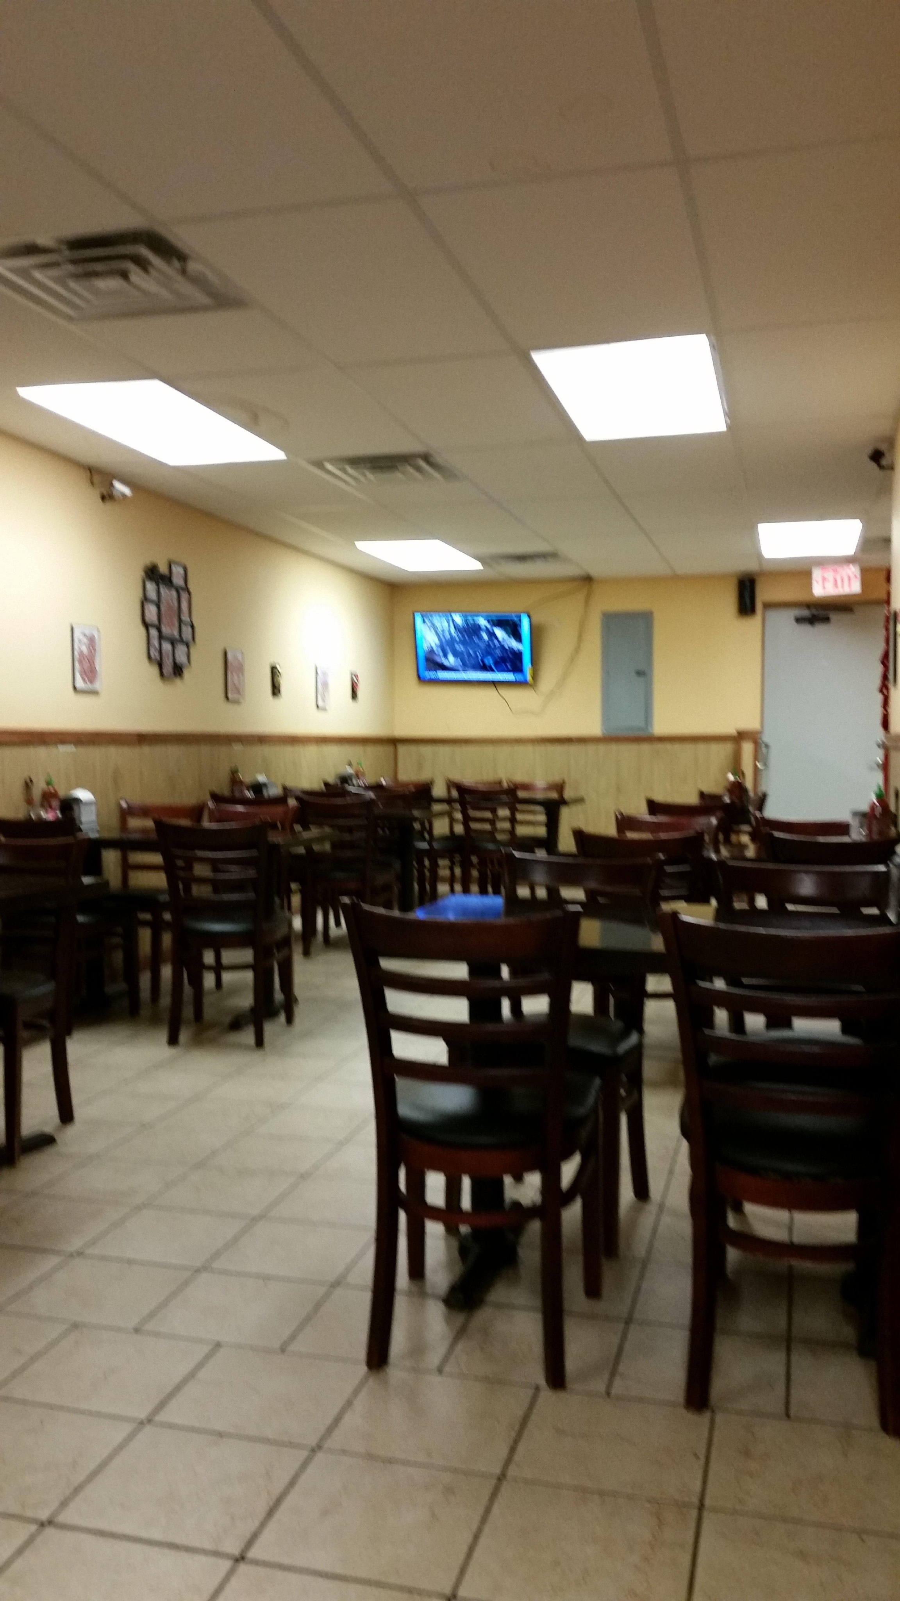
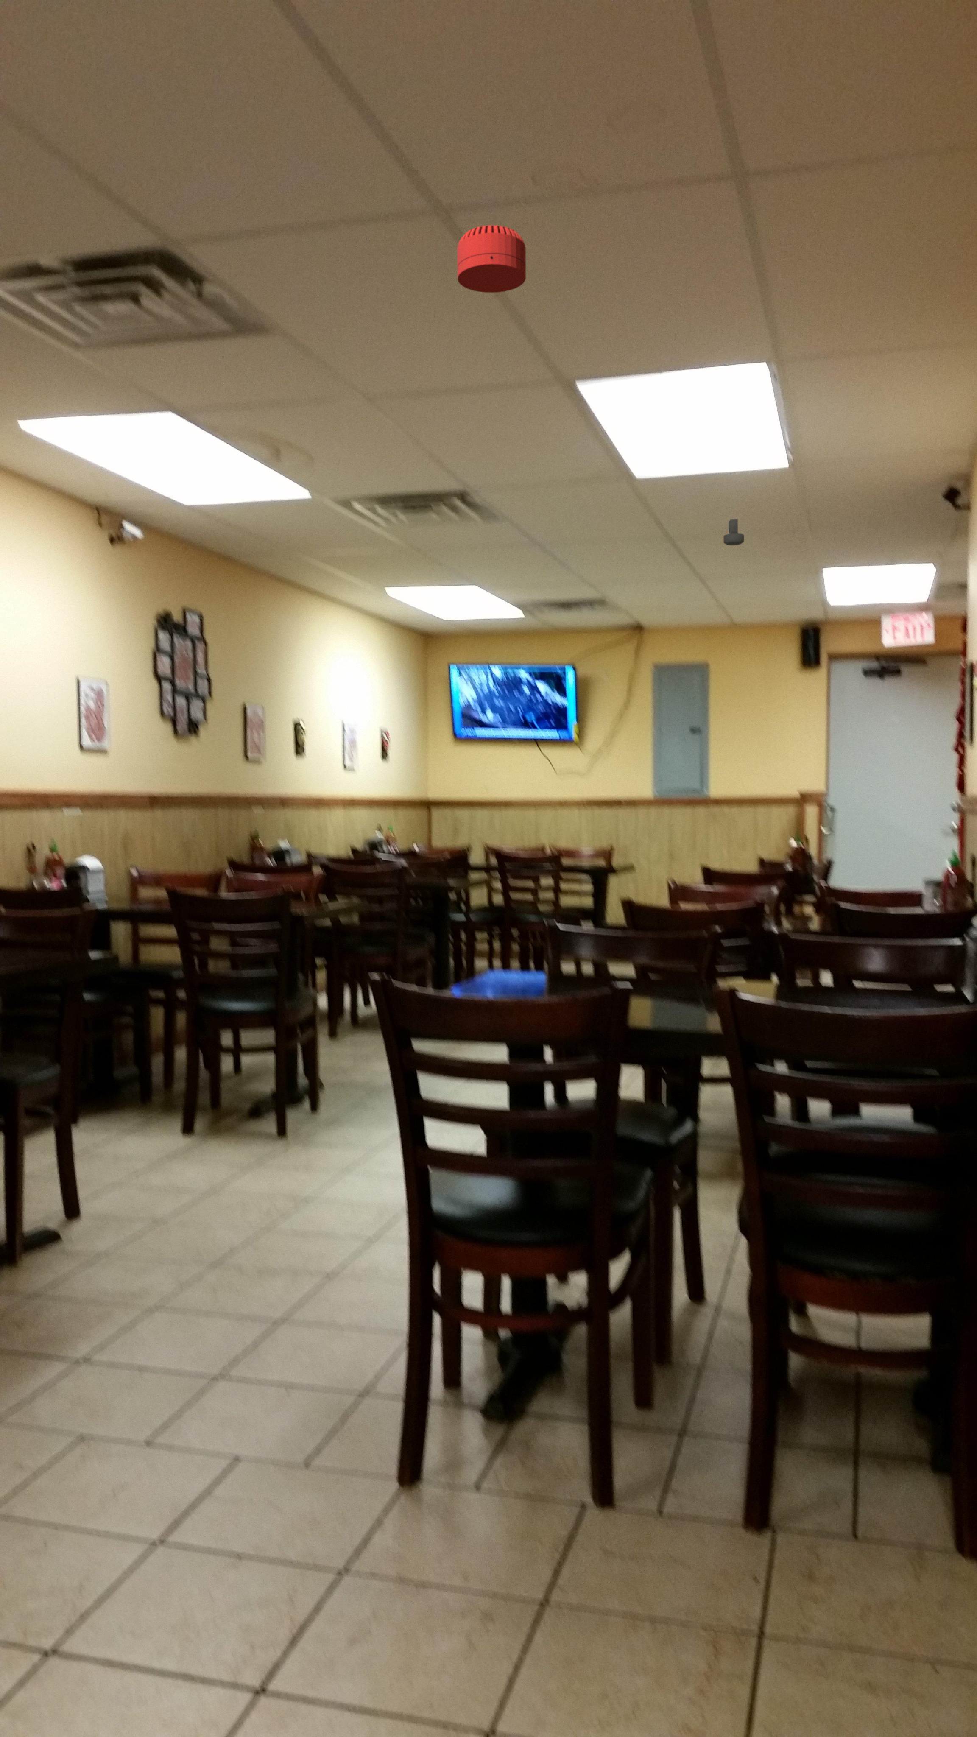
+ security camera [723,519,744,545]
+ smoke detector [457,224,526,293]
